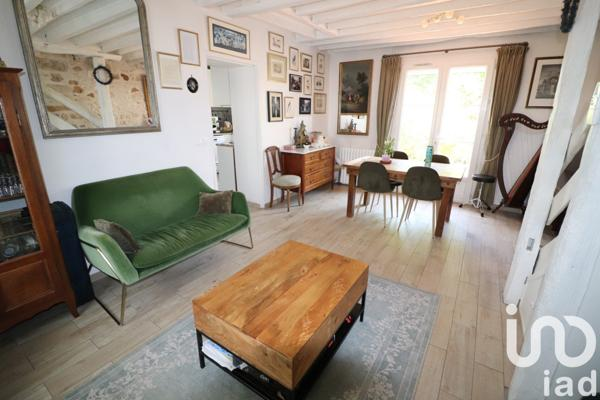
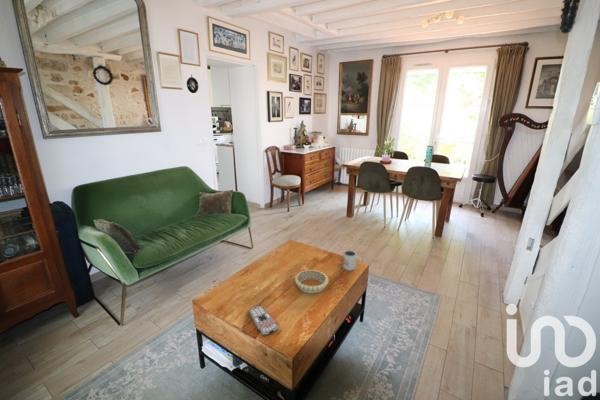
+ remote control [248,305,279,336]
+ decorative bowl [294,269,329,294]
+ mug [342,249,362,271]
